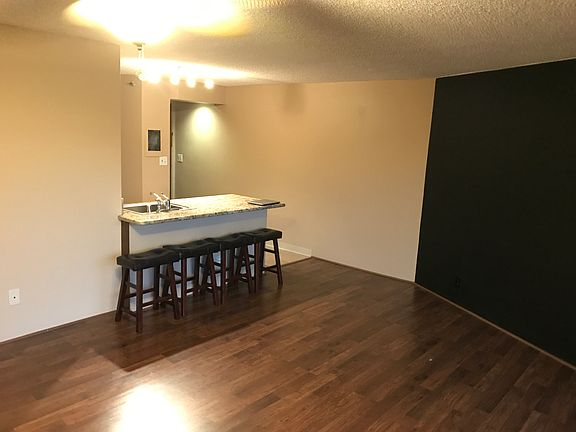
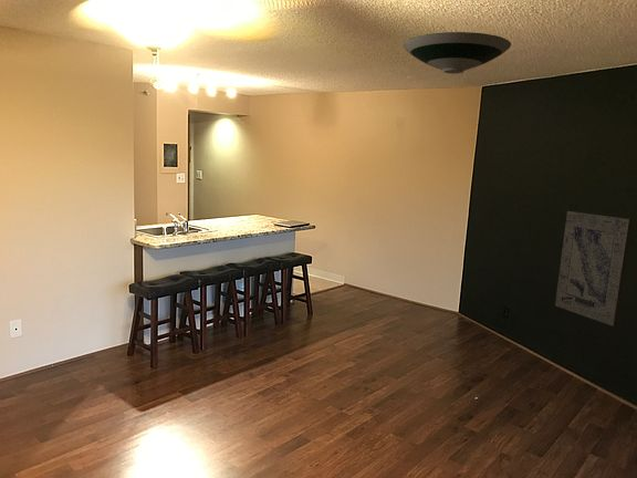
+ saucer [403,31,512,75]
+ wall art [554,210,634,328]
